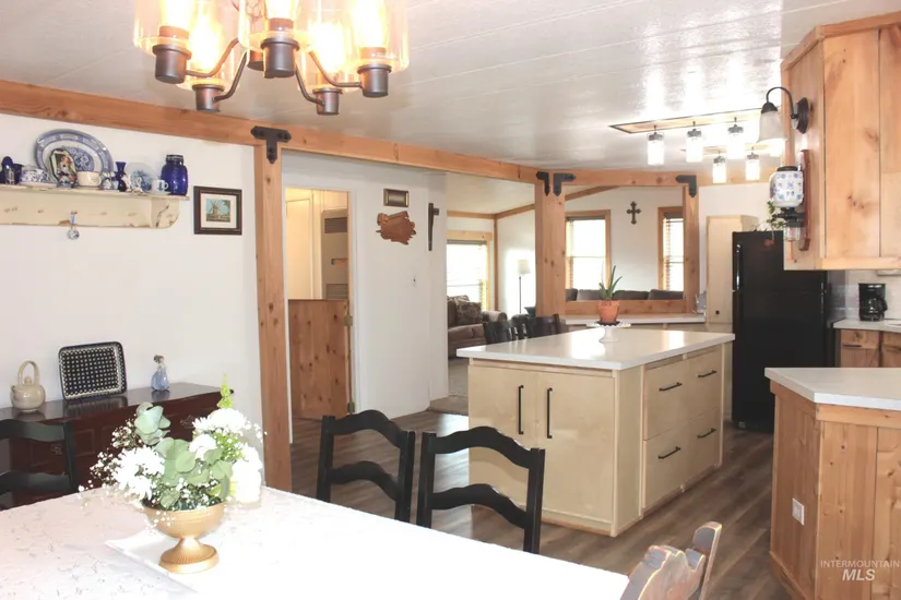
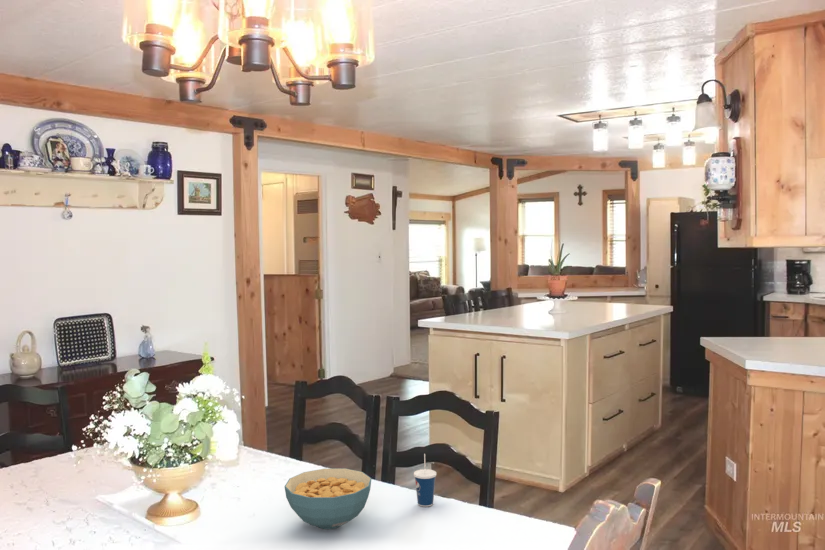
+ cereal bowl [283,467,372,530]
+ cup [413,453,438,508]
